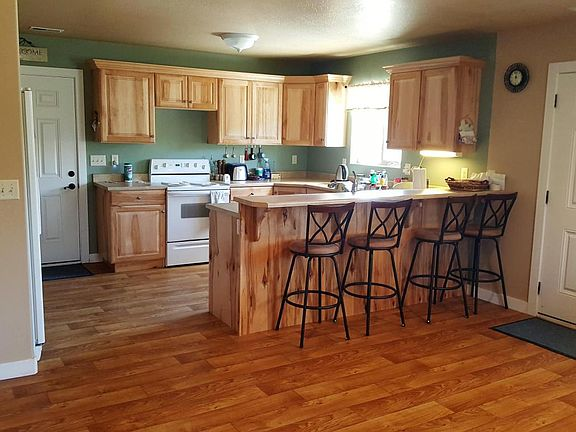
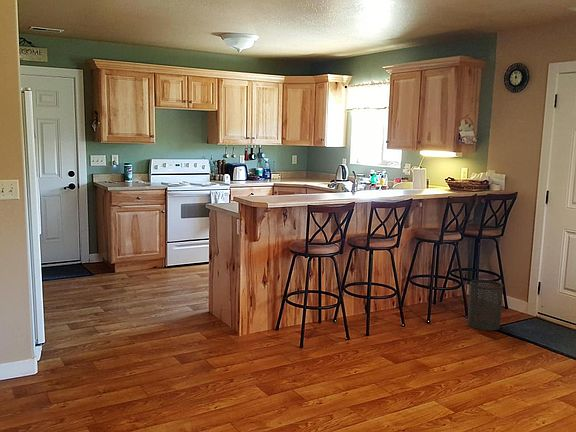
+ trash can [466,279,505,331]
